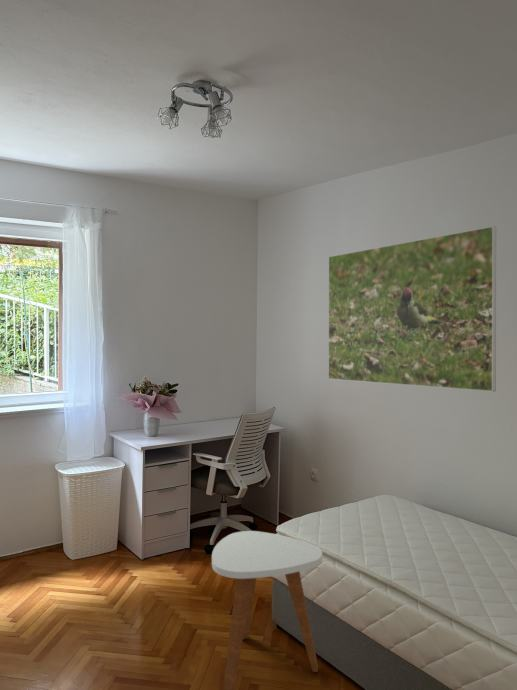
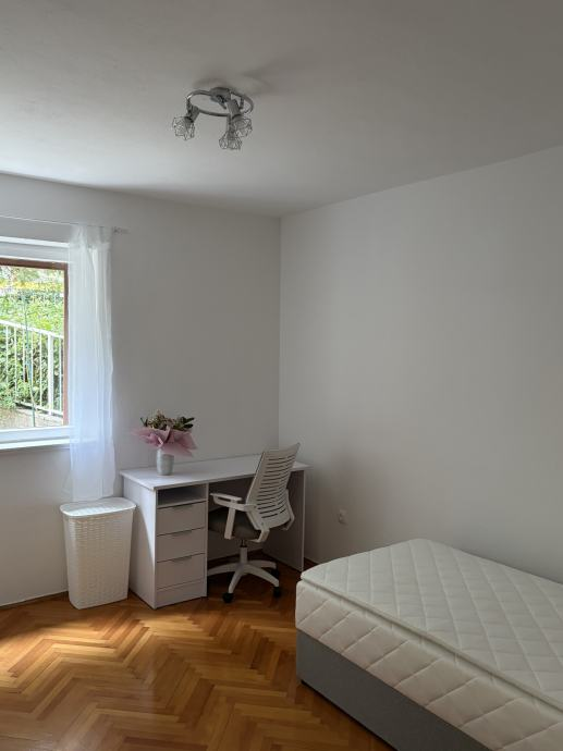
- side table [211,530,323,690]
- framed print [327,225,497,393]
